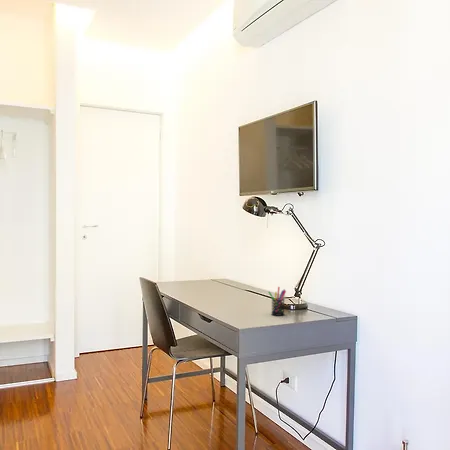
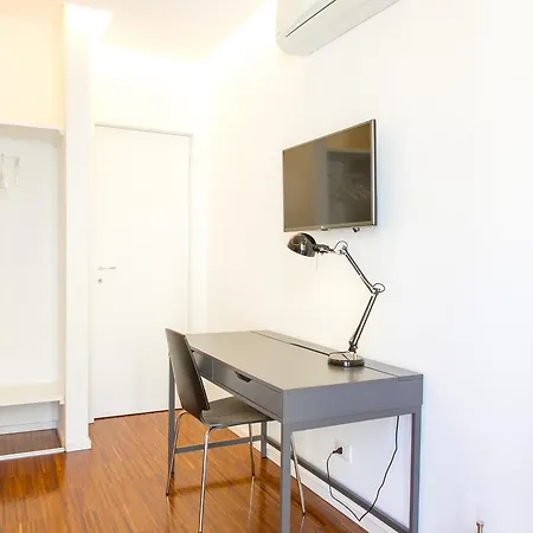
- pen holder [267,286,287,317]
